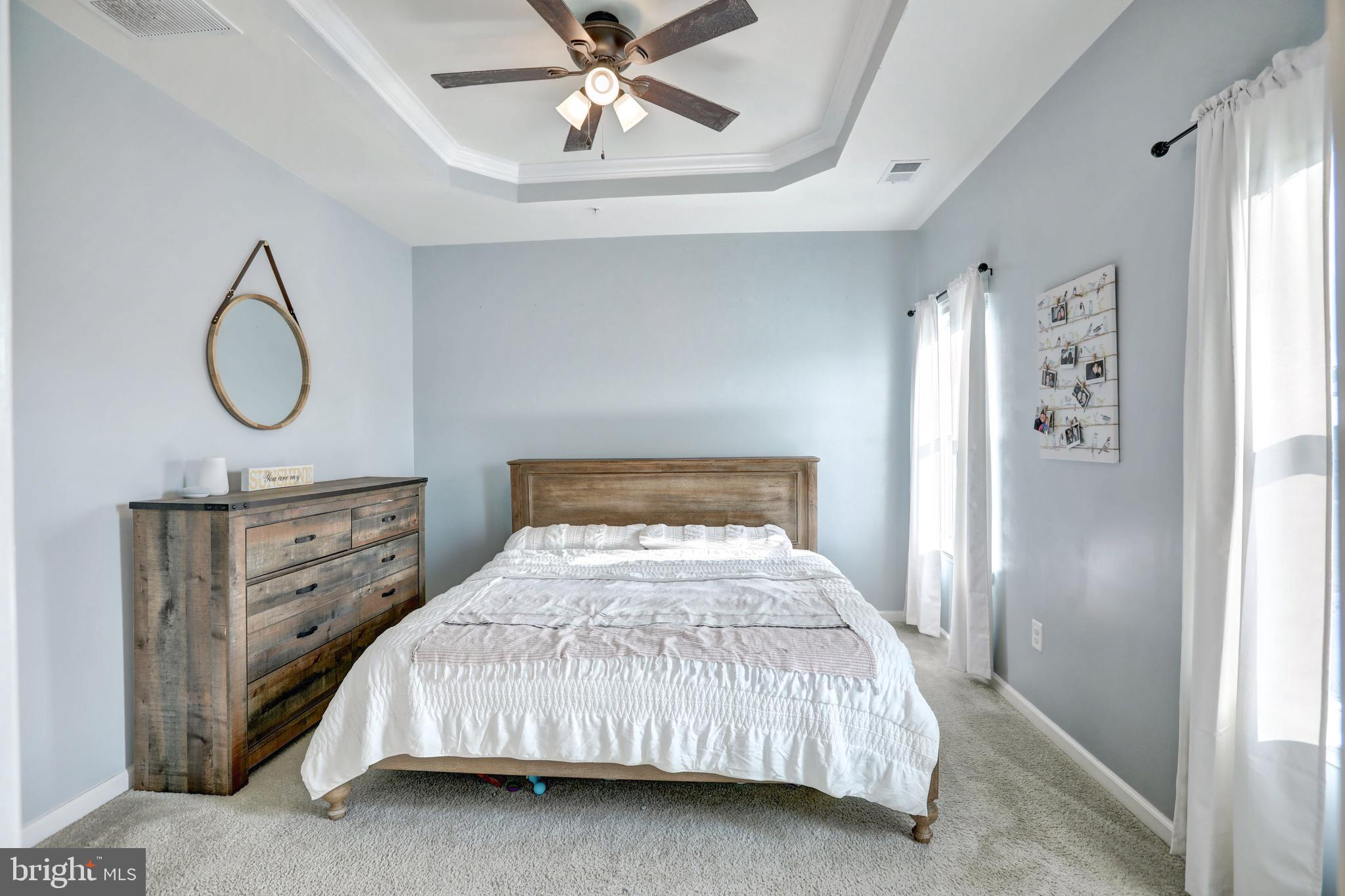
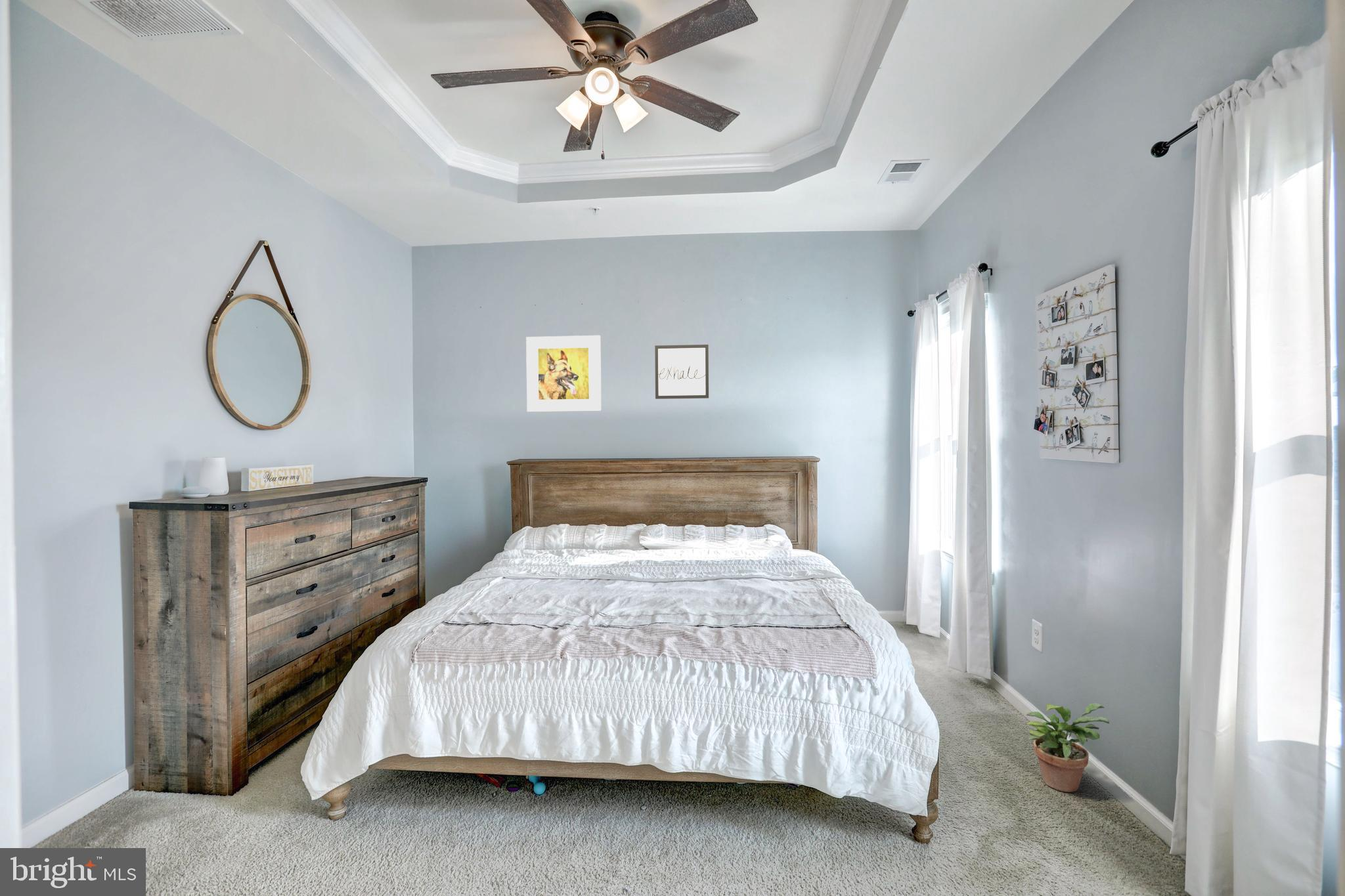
+ potted plant [1026,702,1110,793]
+ wall art [654,344,709,400]
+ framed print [525,335,602,412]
